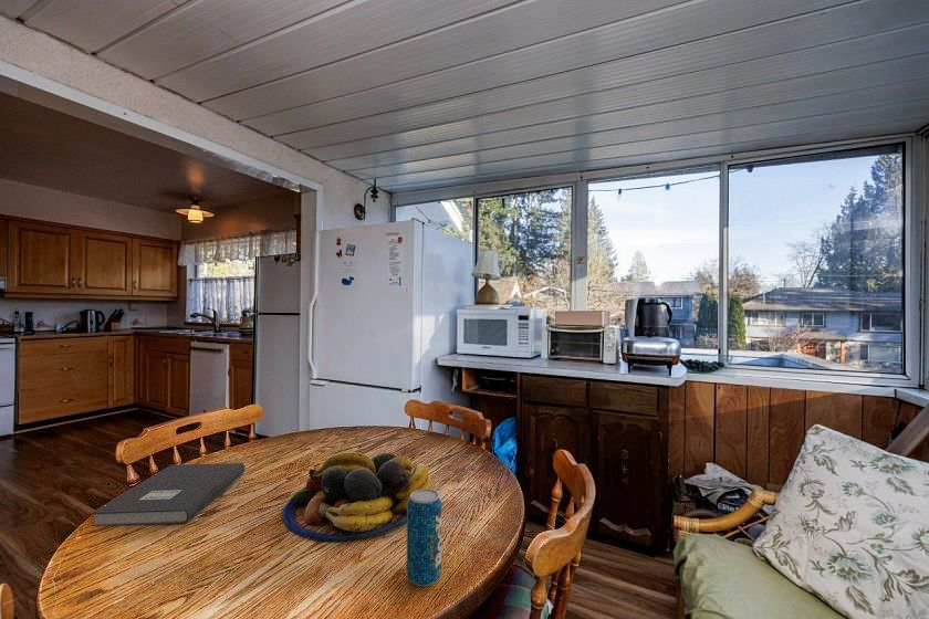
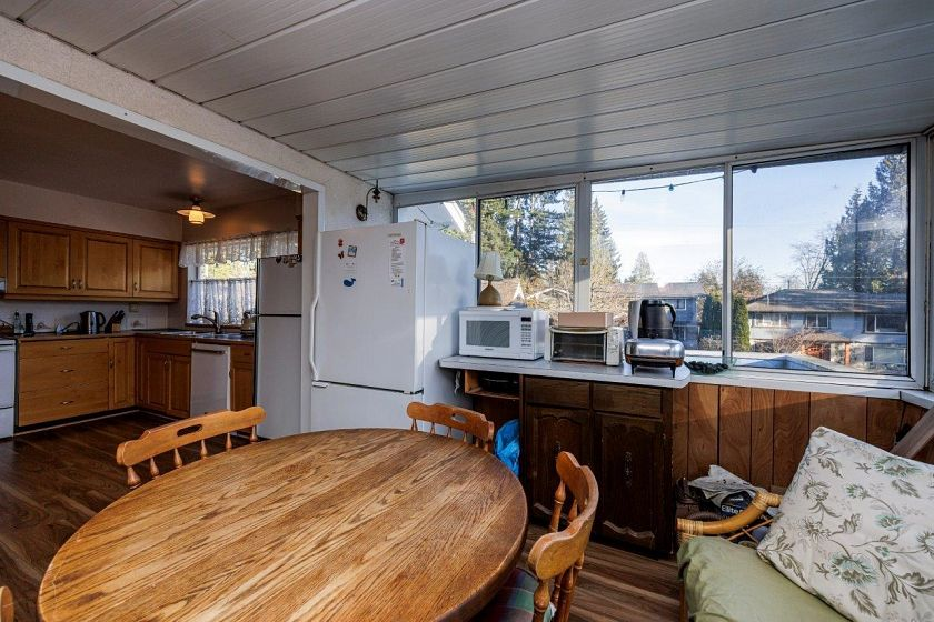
- beverage can [406,489,442,587]
- book [90,462,246,527]
- fruit bowl [281,450,431,543]
